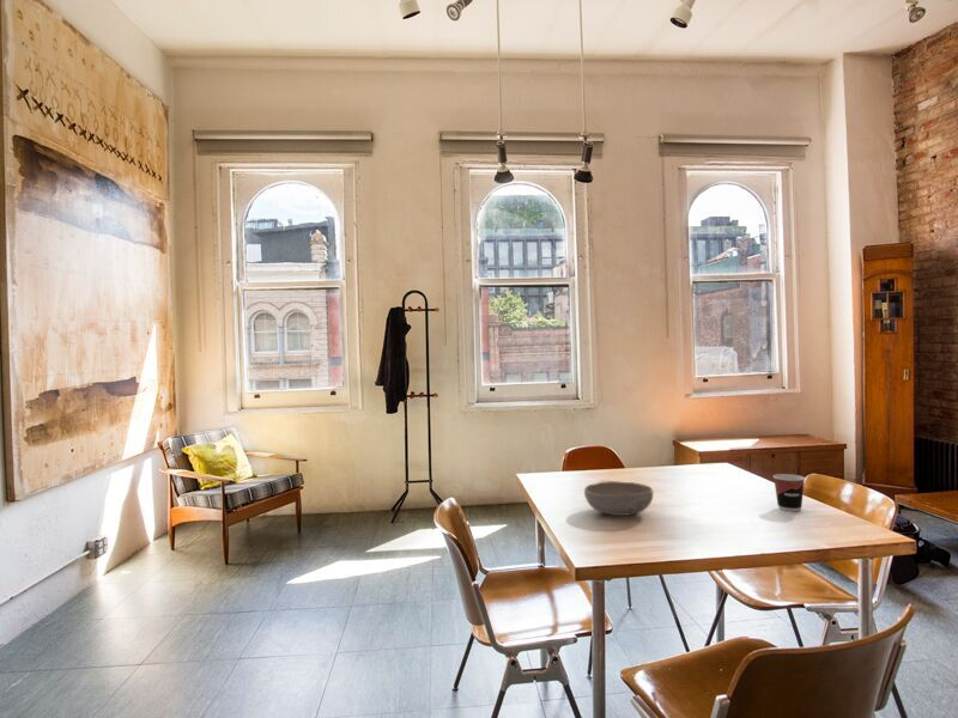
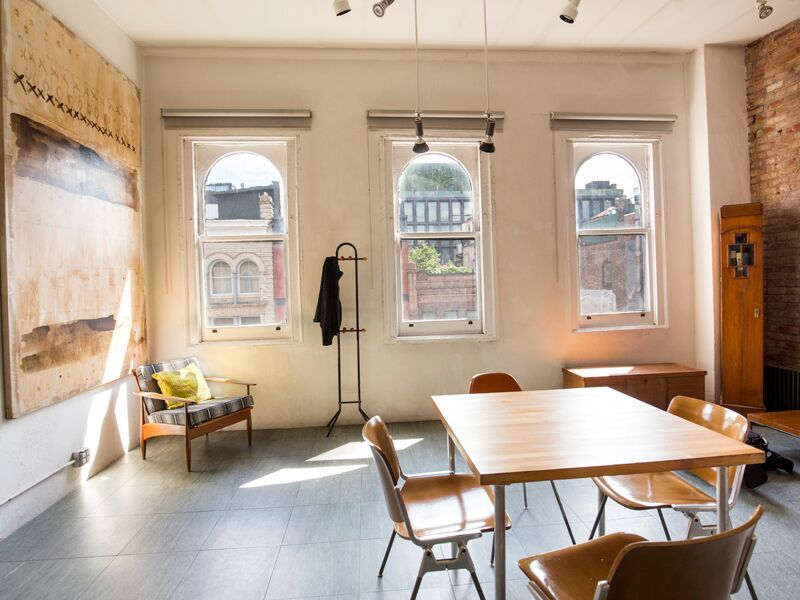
- cup [772,473,806,512]
- bowl [583,480,654,517]
